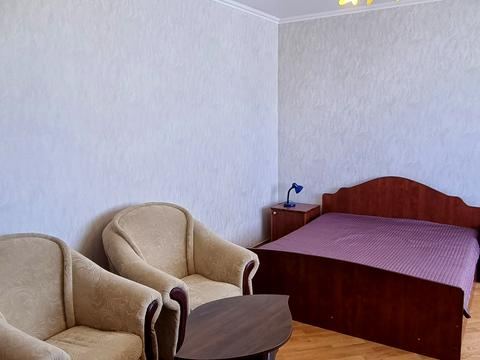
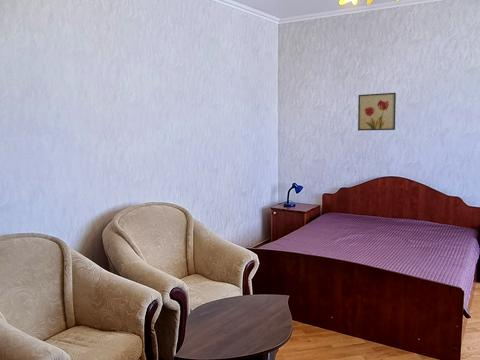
+ wall art [357,92,397,132]
